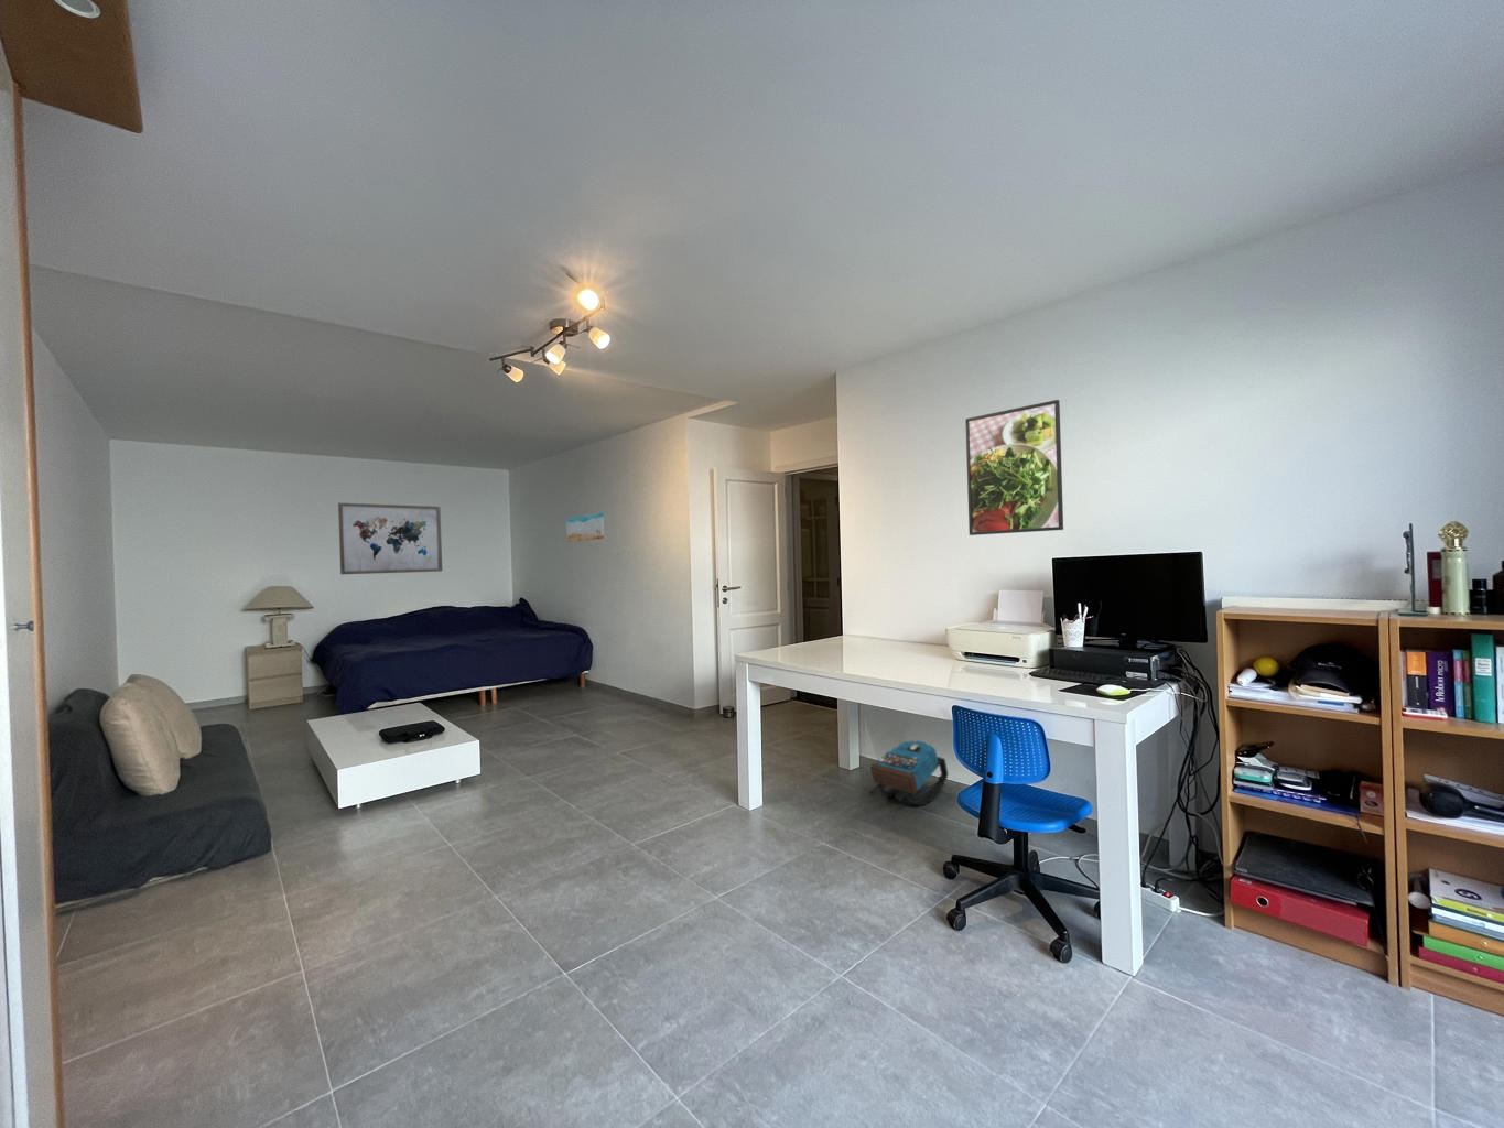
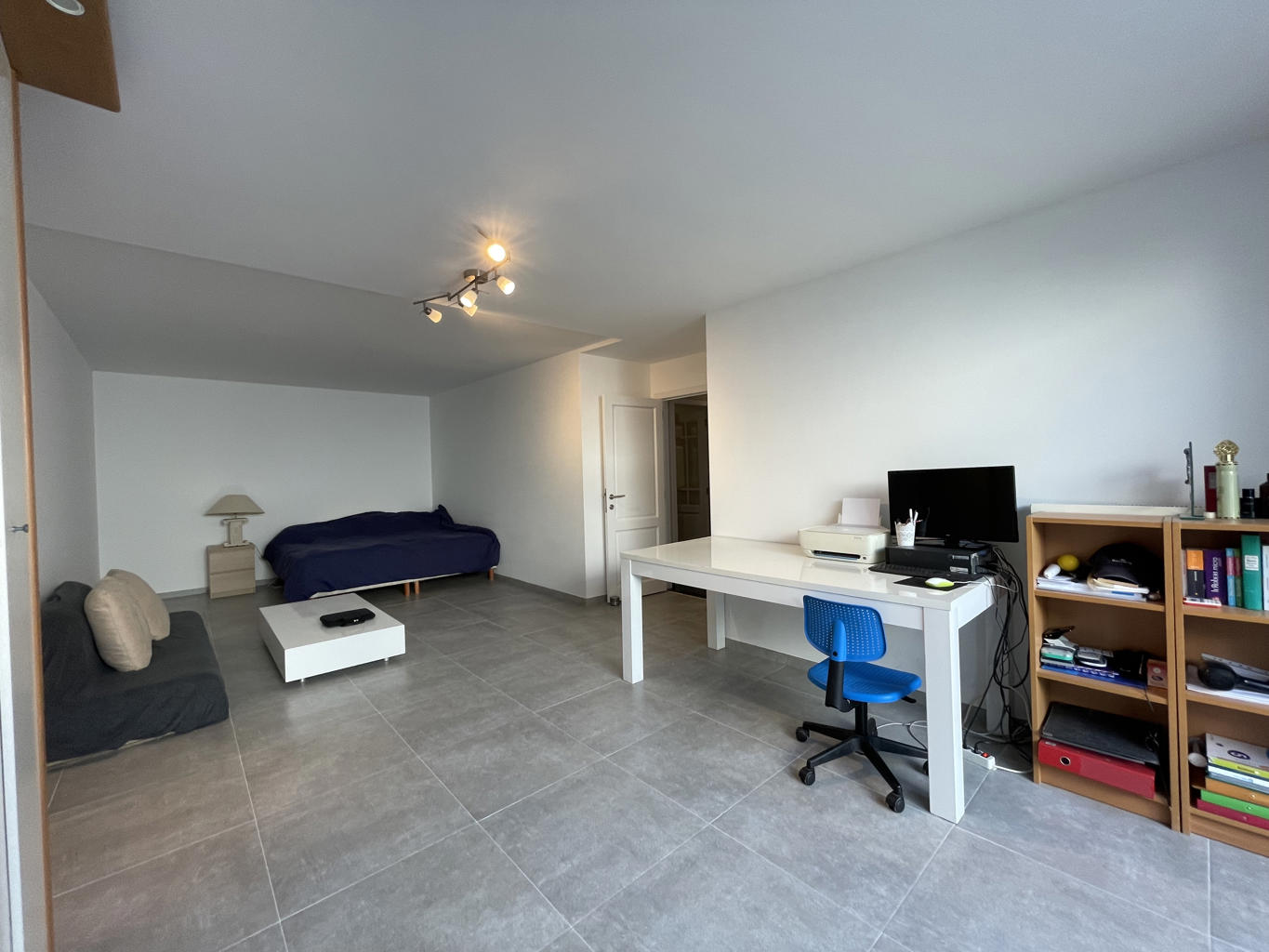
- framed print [964,399,1064,537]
- wall art [565,511,604,543]
- wall art [337,502,443,575]
- backpack [869,739,949,807]
